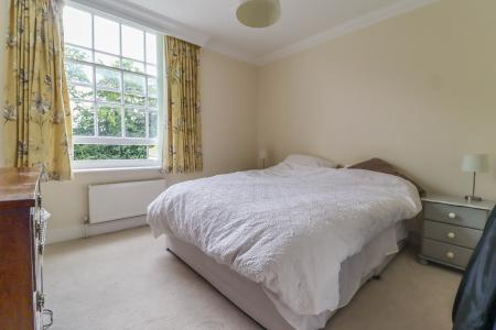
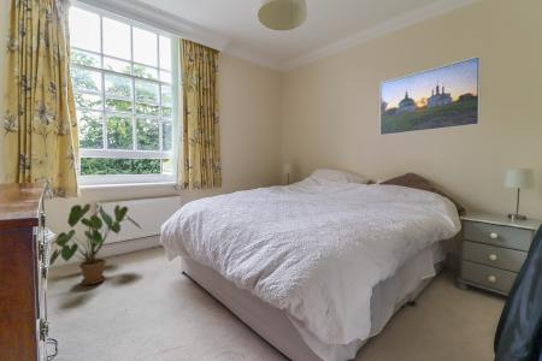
+ house plant [48,202,145,285]
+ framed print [378,55,482,137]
